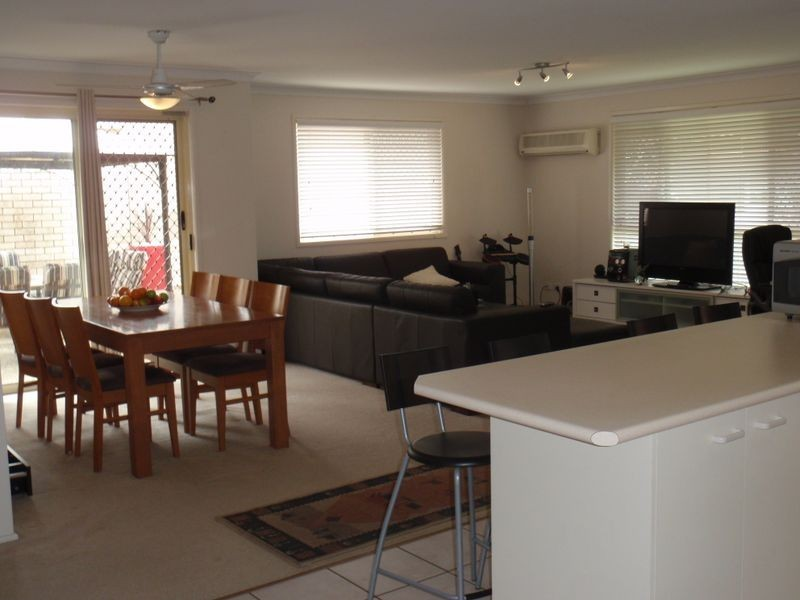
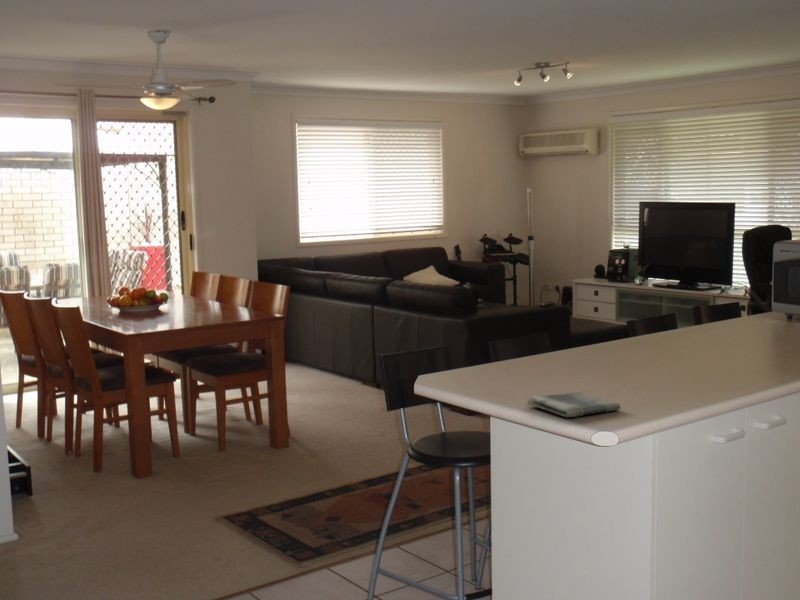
+ dish towel [526,391,622,418]
